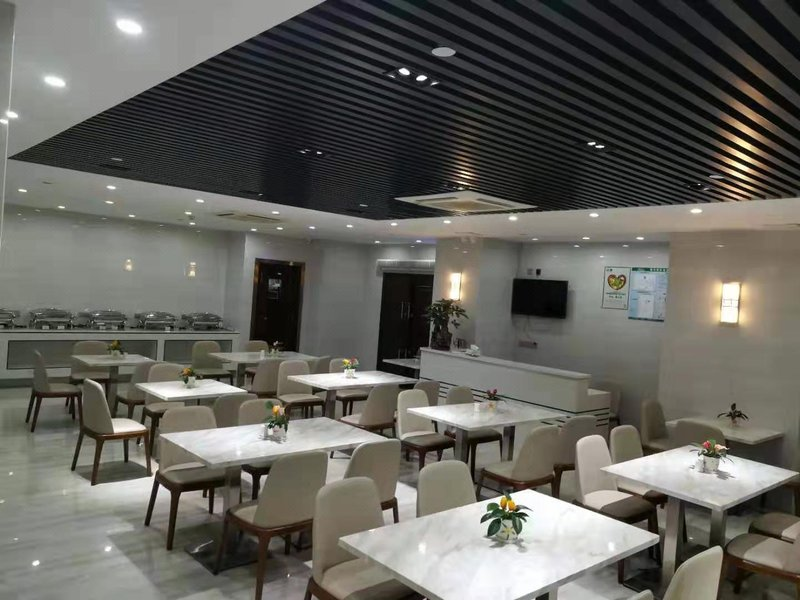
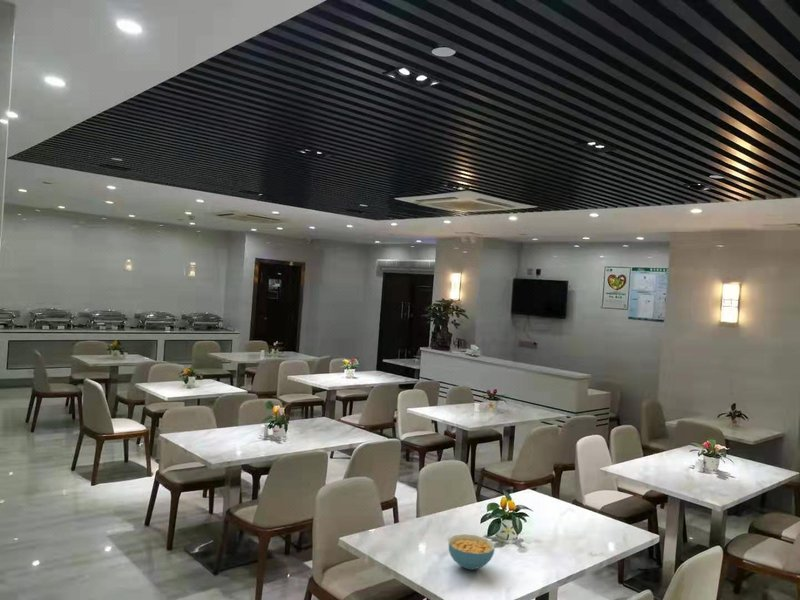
+ cereal bowl [447,533,496,571]
